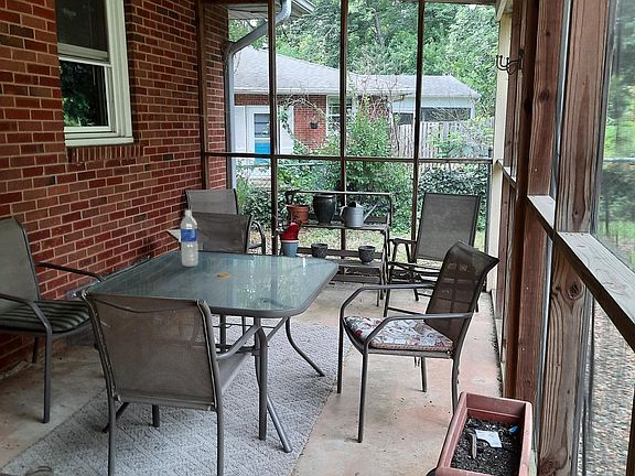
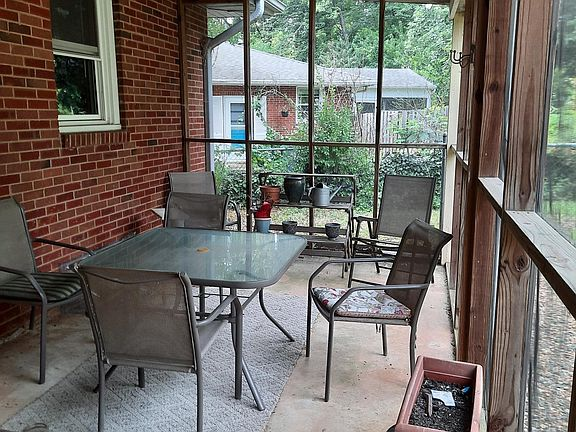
- water bottle [180,209,200,268]
